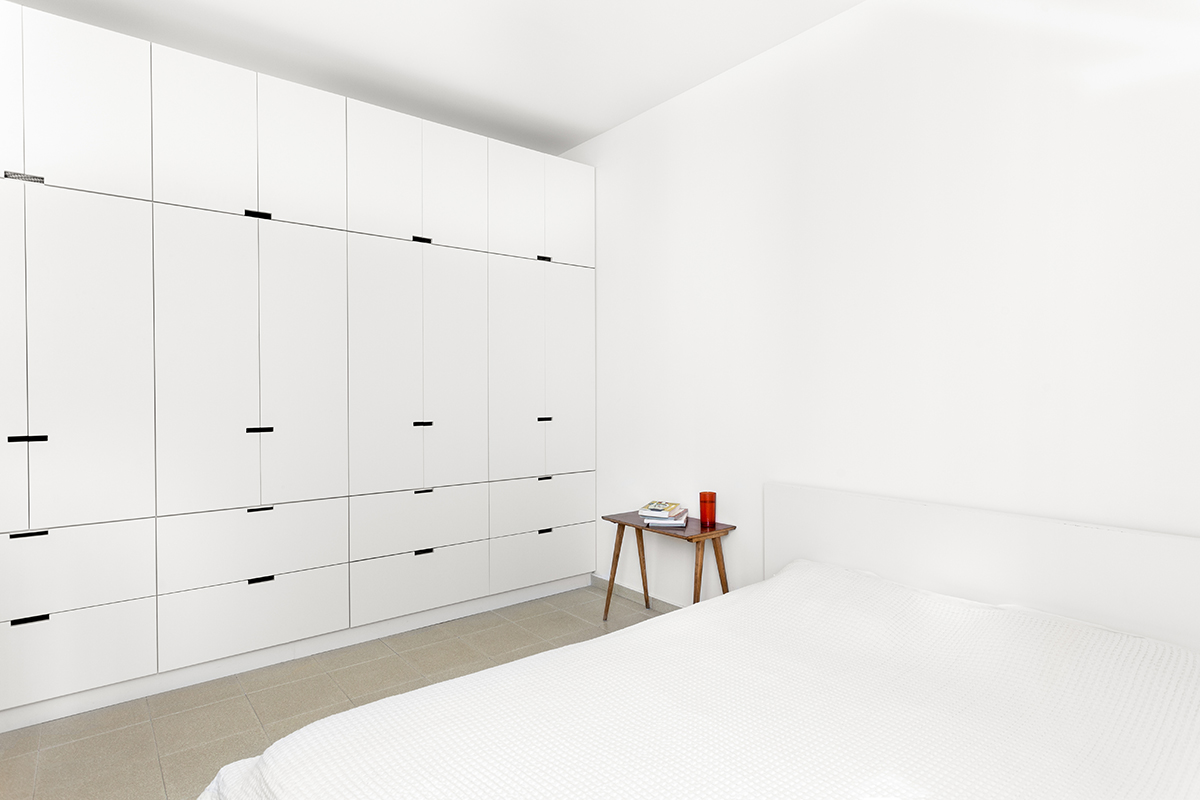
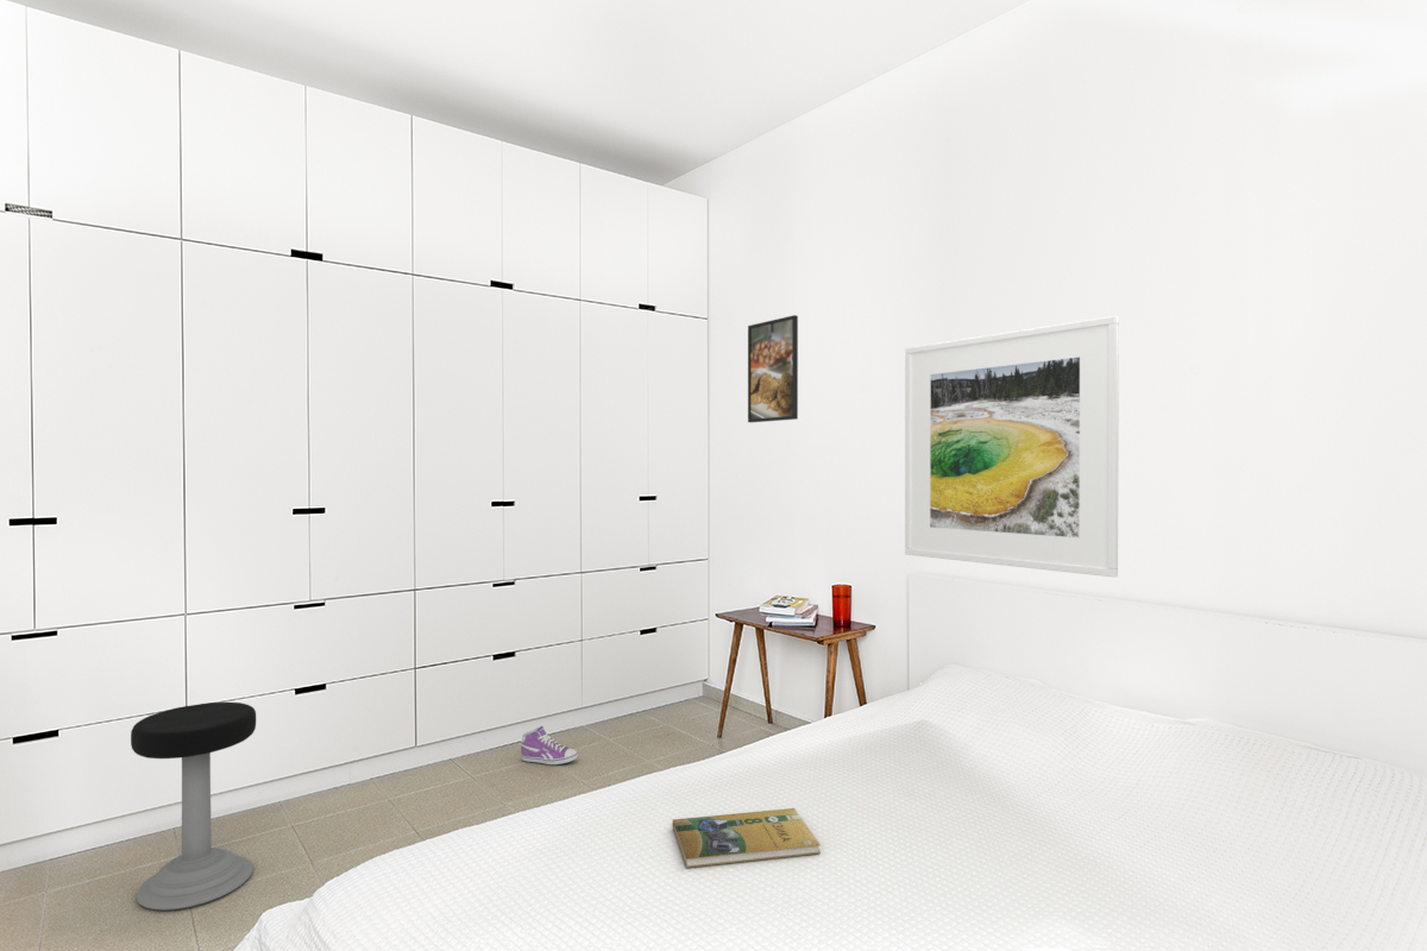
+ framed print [747,314,799,423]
+ booklet [672,807,822,869]
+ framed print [904,315,1120,578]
+ stool [130,701,257,912]
+ sneaker [520,725,579,766]
